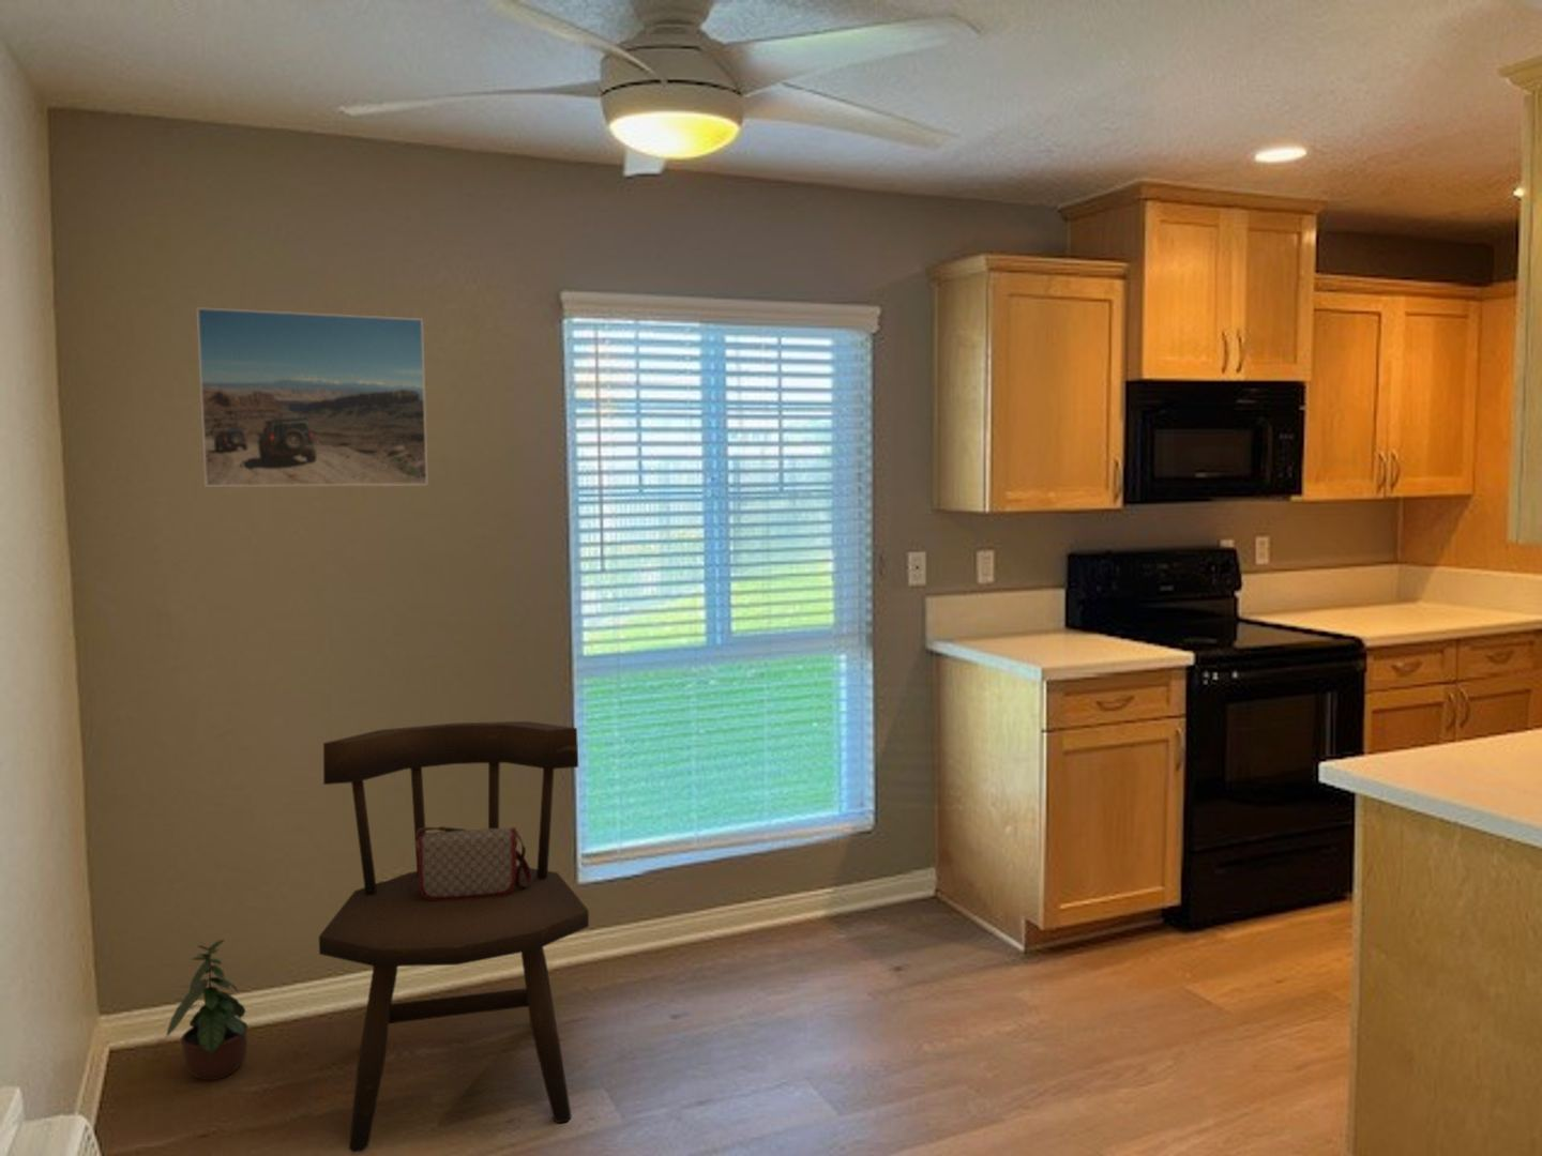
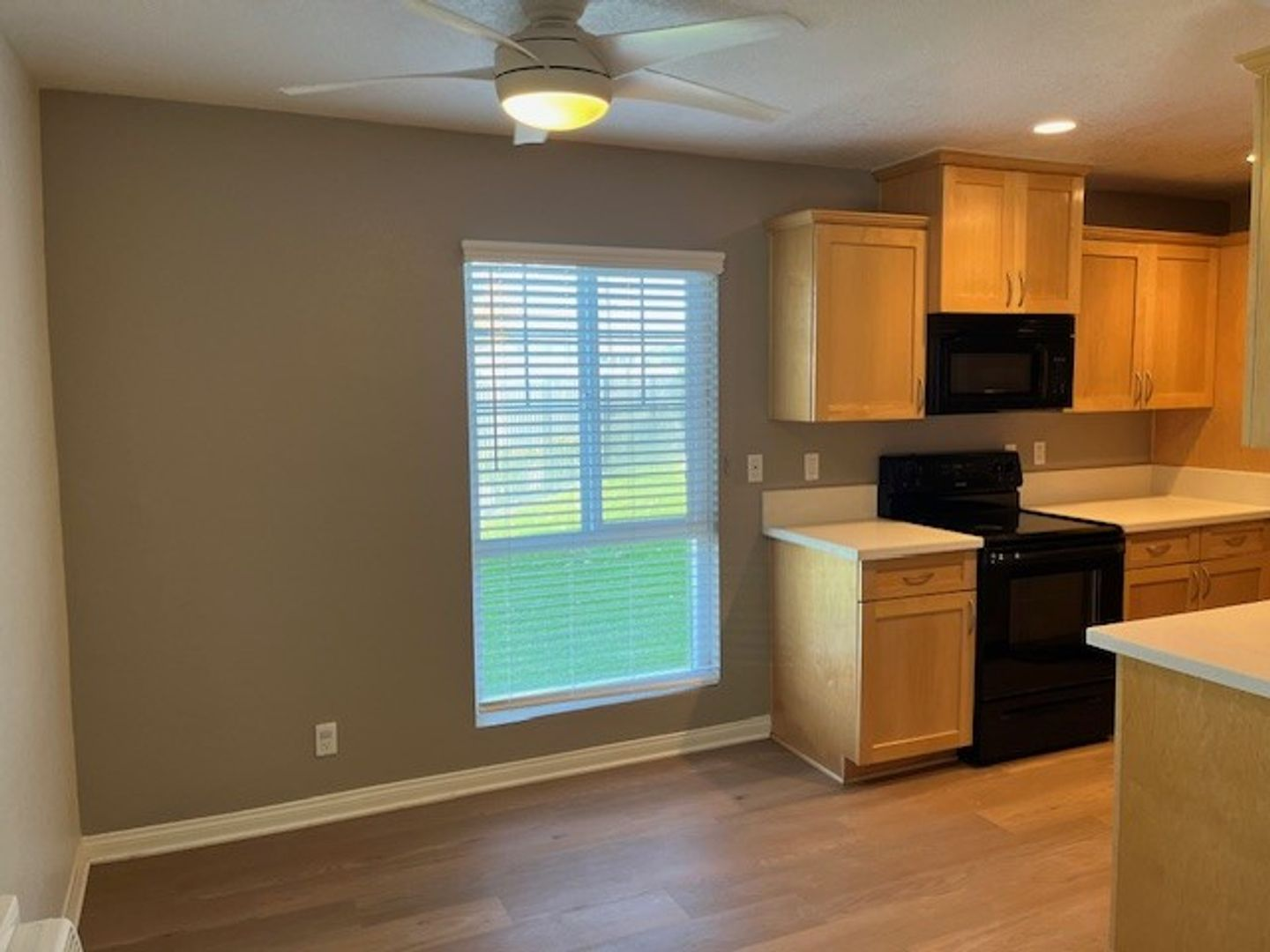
- potted plant [164,937,249,1081]
- handbag [416,826,532,900]
- dining chair [318,720,590,1154]
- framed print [195,306,430,488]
